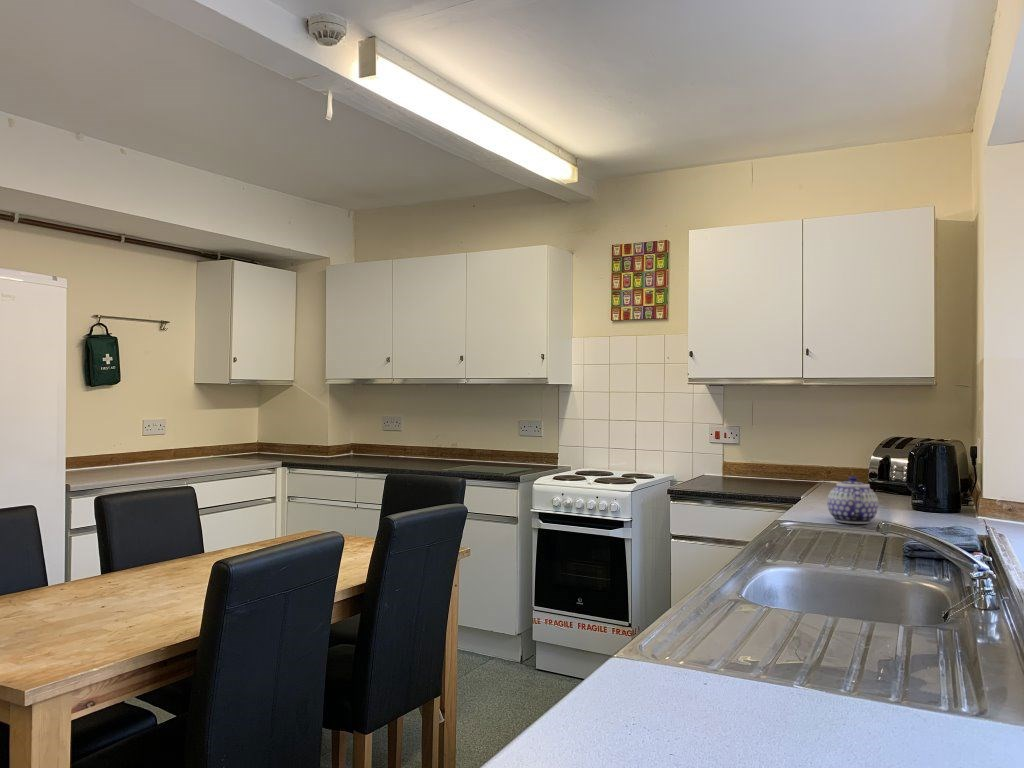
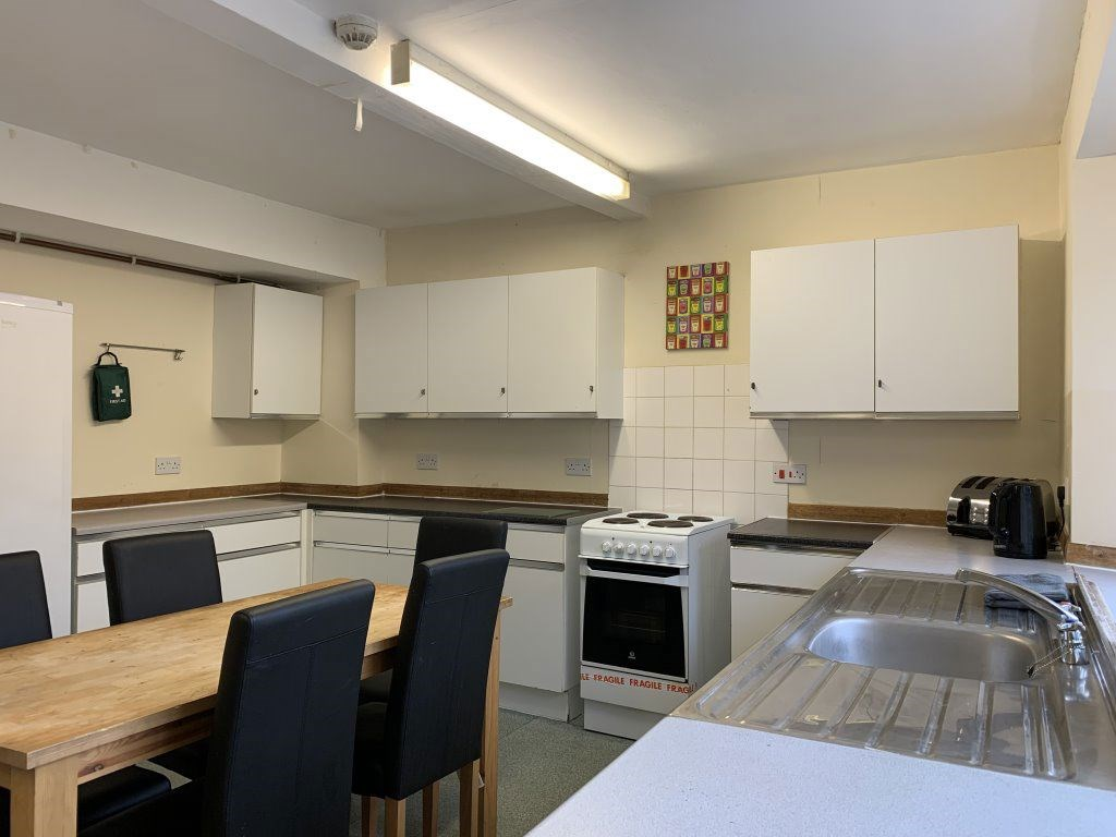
- teapot [826,475,879,525]
